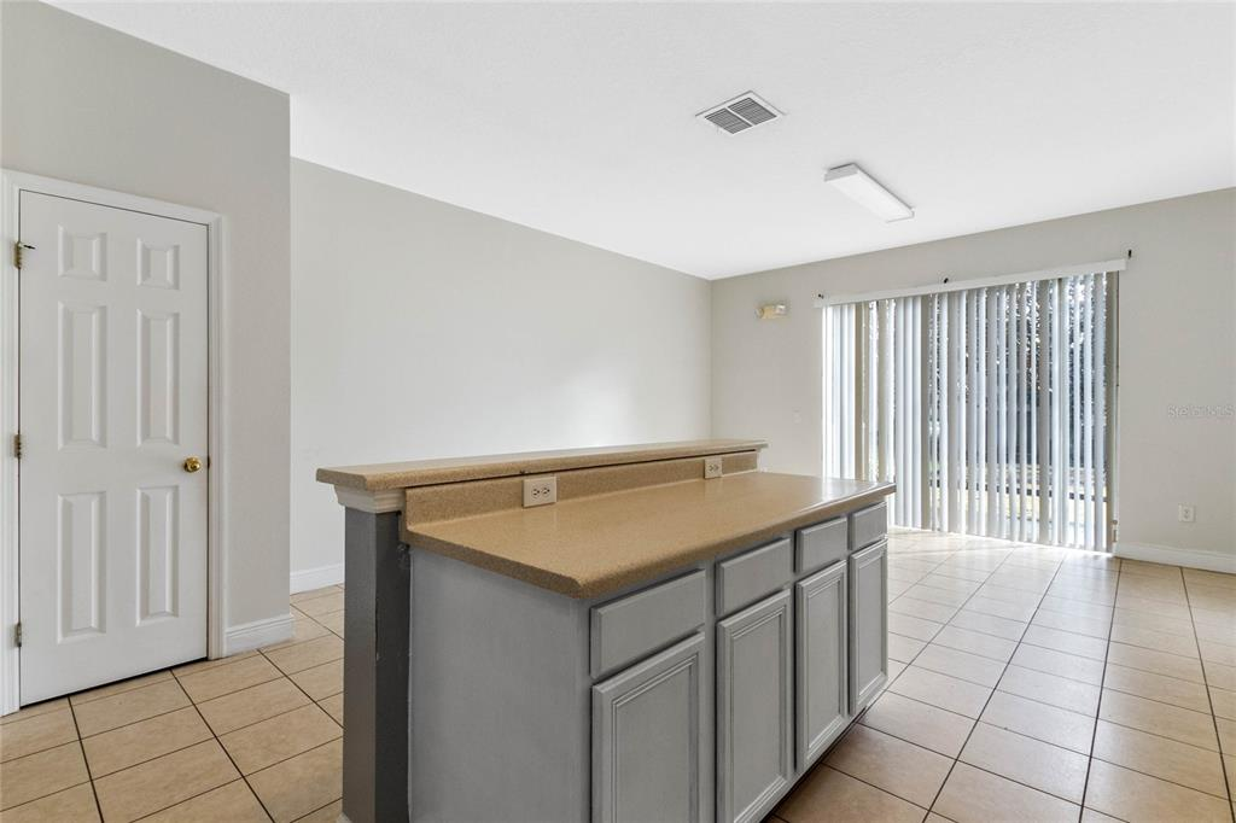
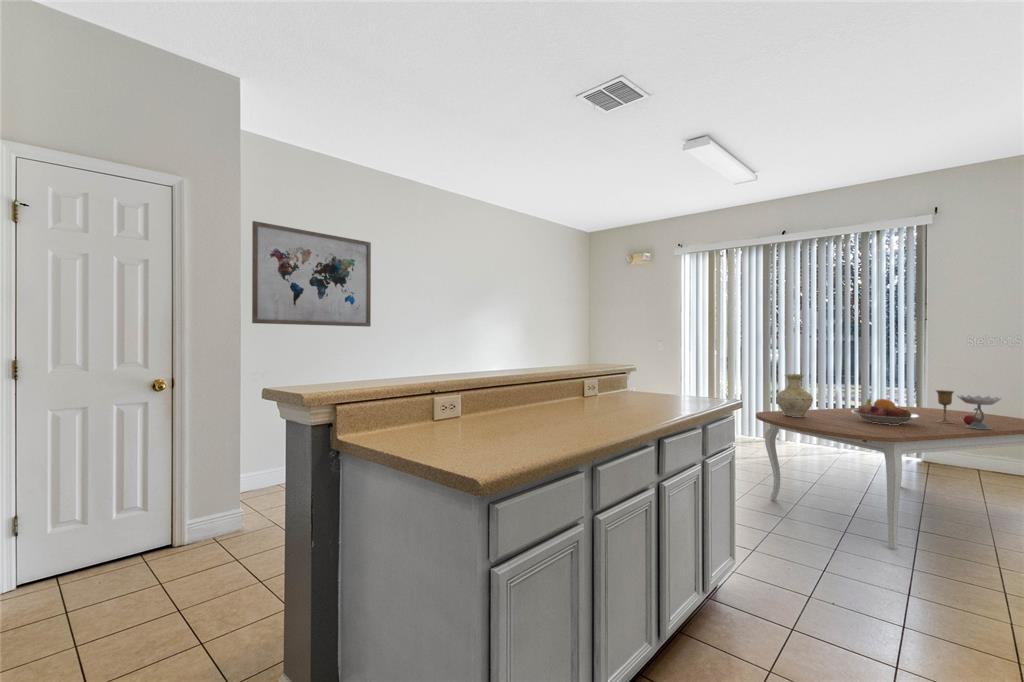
+ wall art [251,220,372,328]
+ vase [775,373,814,417]
+ goblet [934,389,1003,429]
+ fruit bowl [852,398,919,425]
+ dining table [755,405,1024,550]
